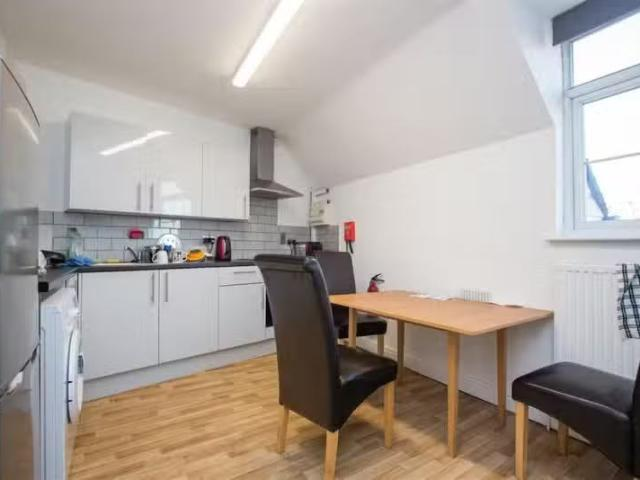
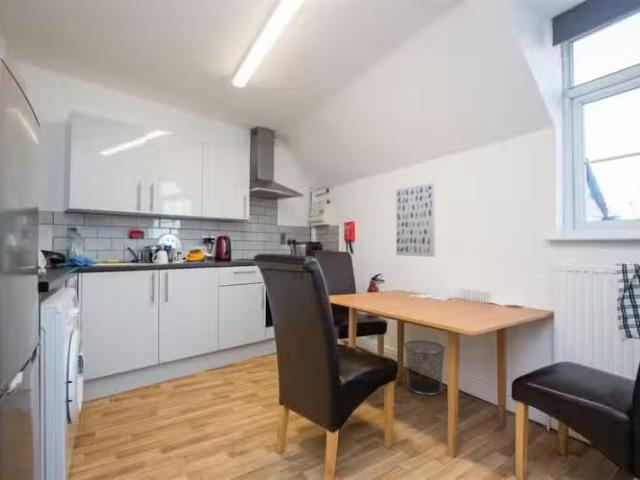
+ wall art [395,182,436,258]
+ waste bin [403,339,446,396]
